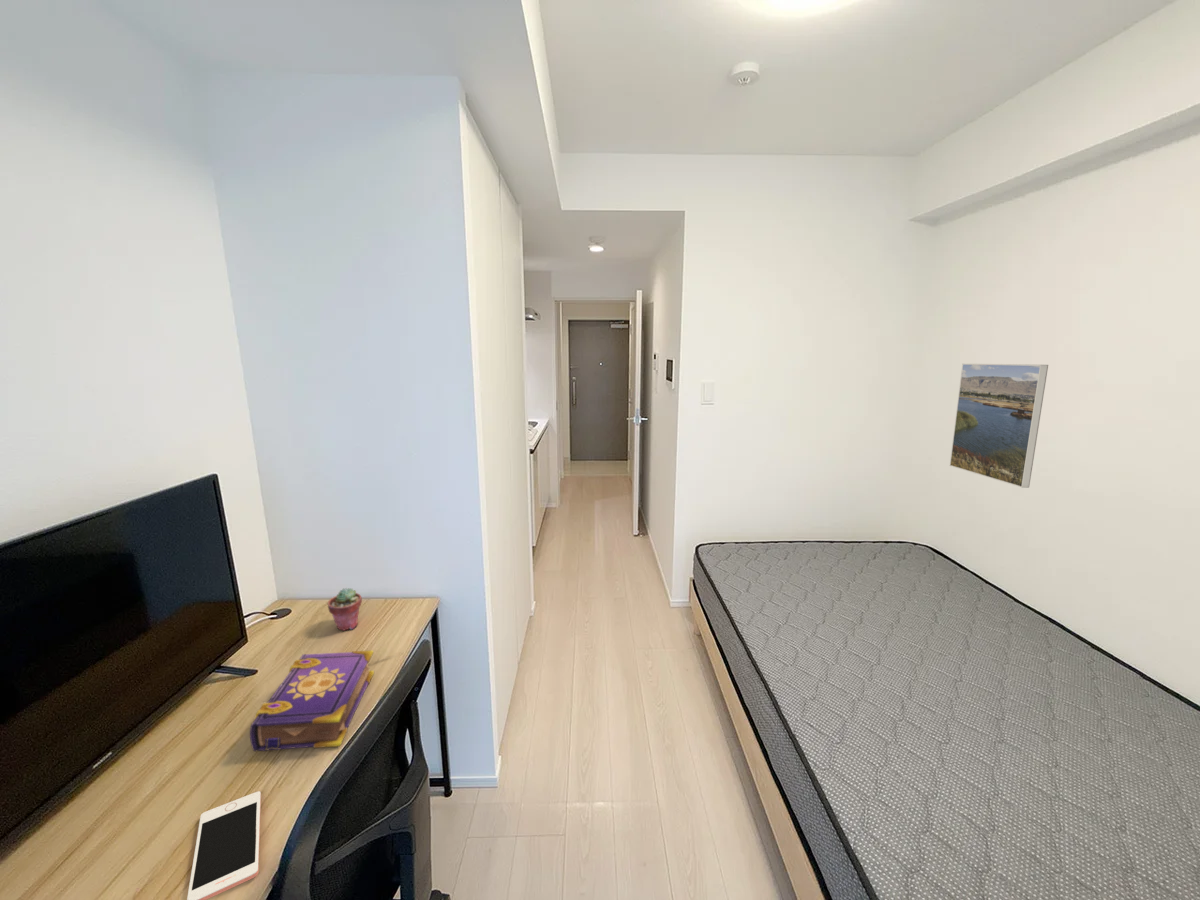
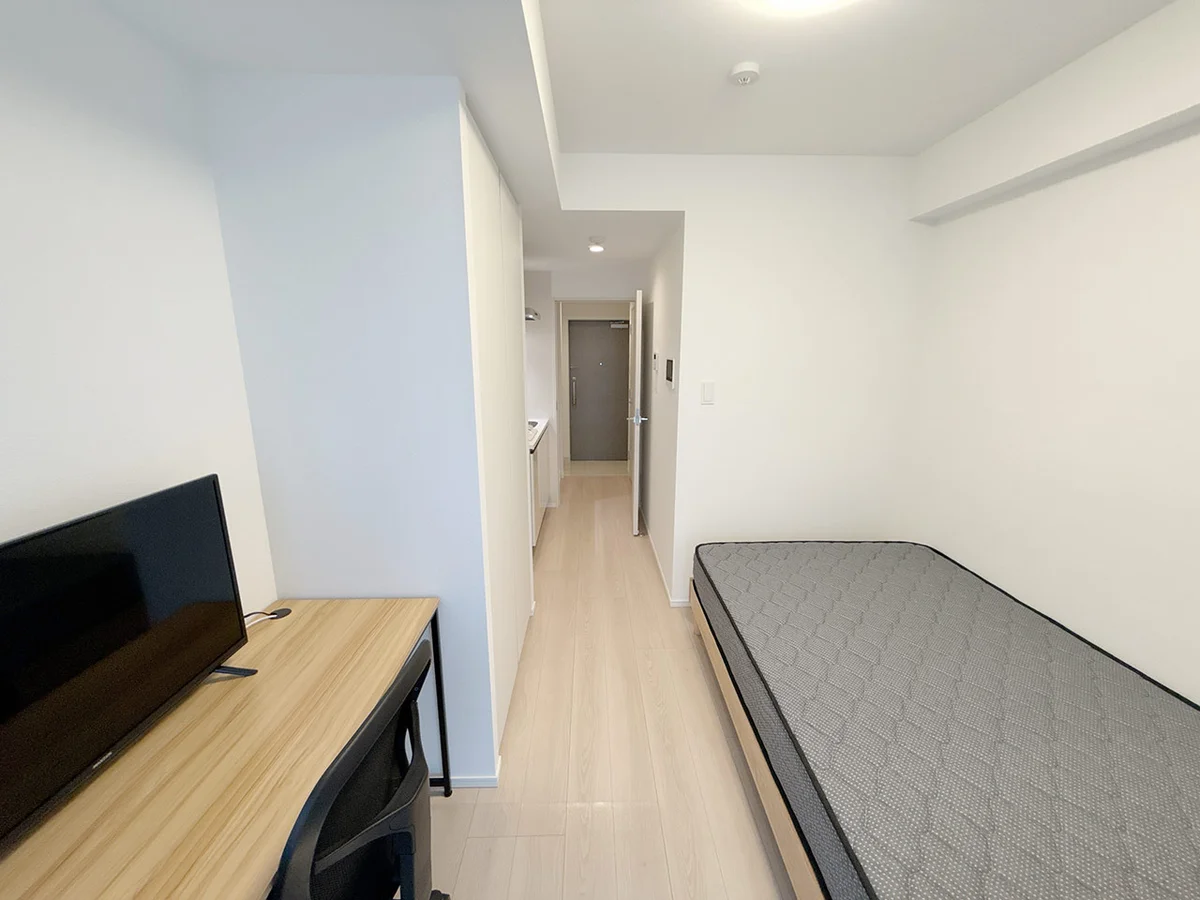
- cell phone [186,791,262,900]
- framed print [949,363,1049,489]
- book [249,649,375,752]
- potted succulent [327,587,363,632]
